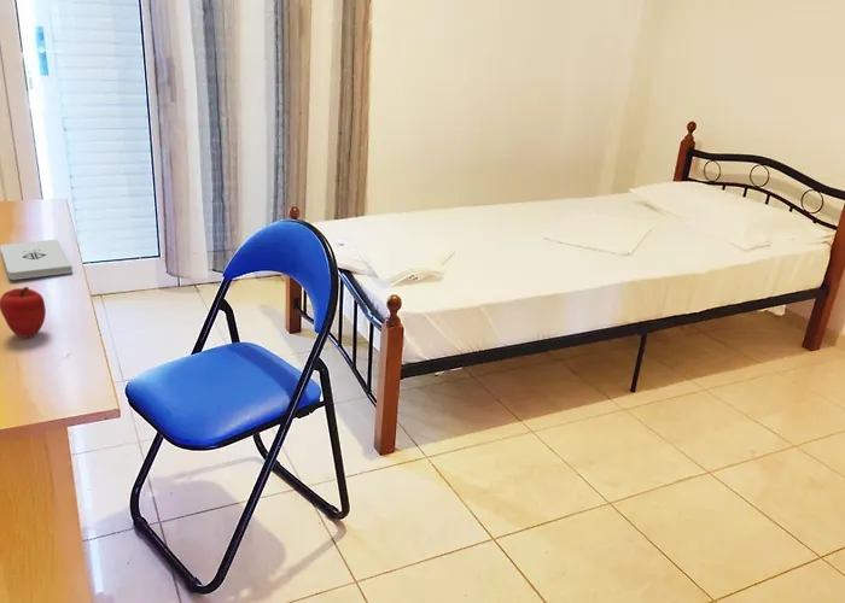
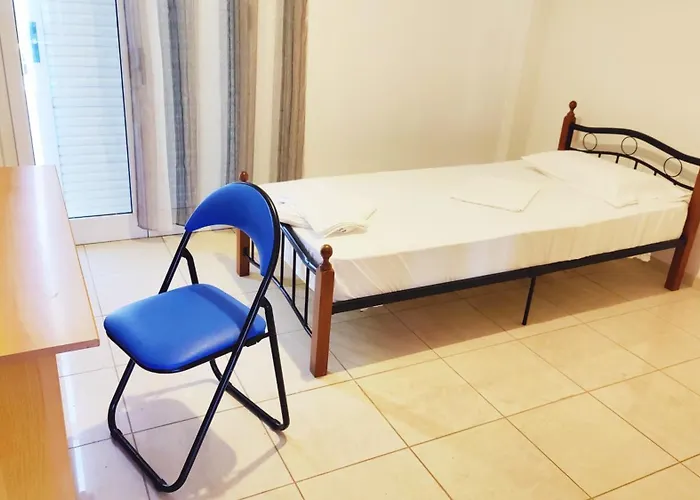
- notepad [0,239,74,281]
- apple [0,286,47,339]
